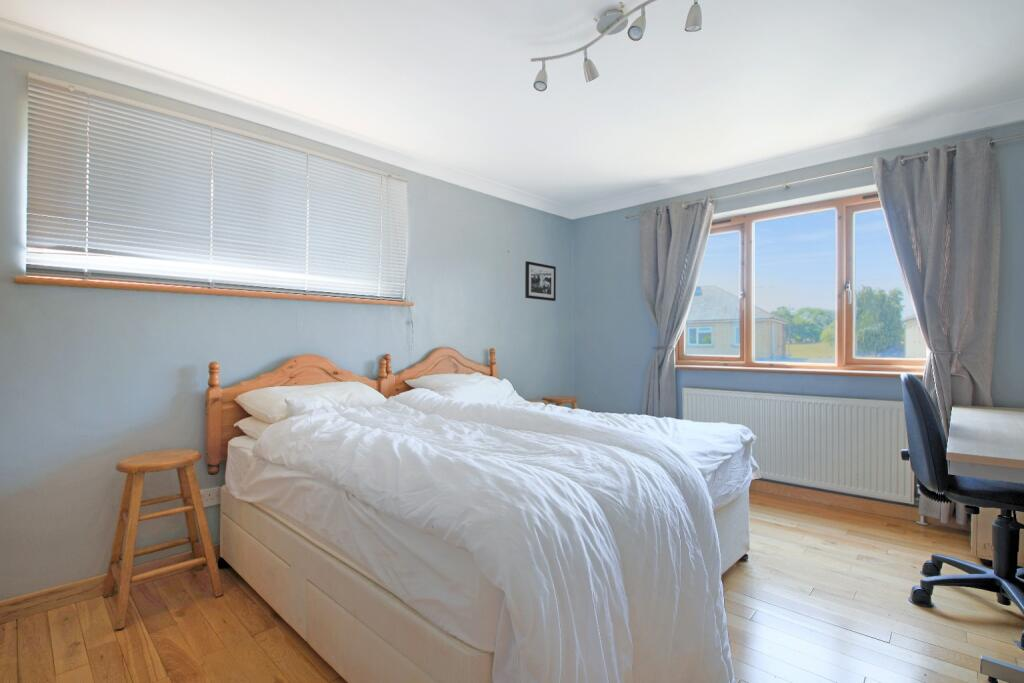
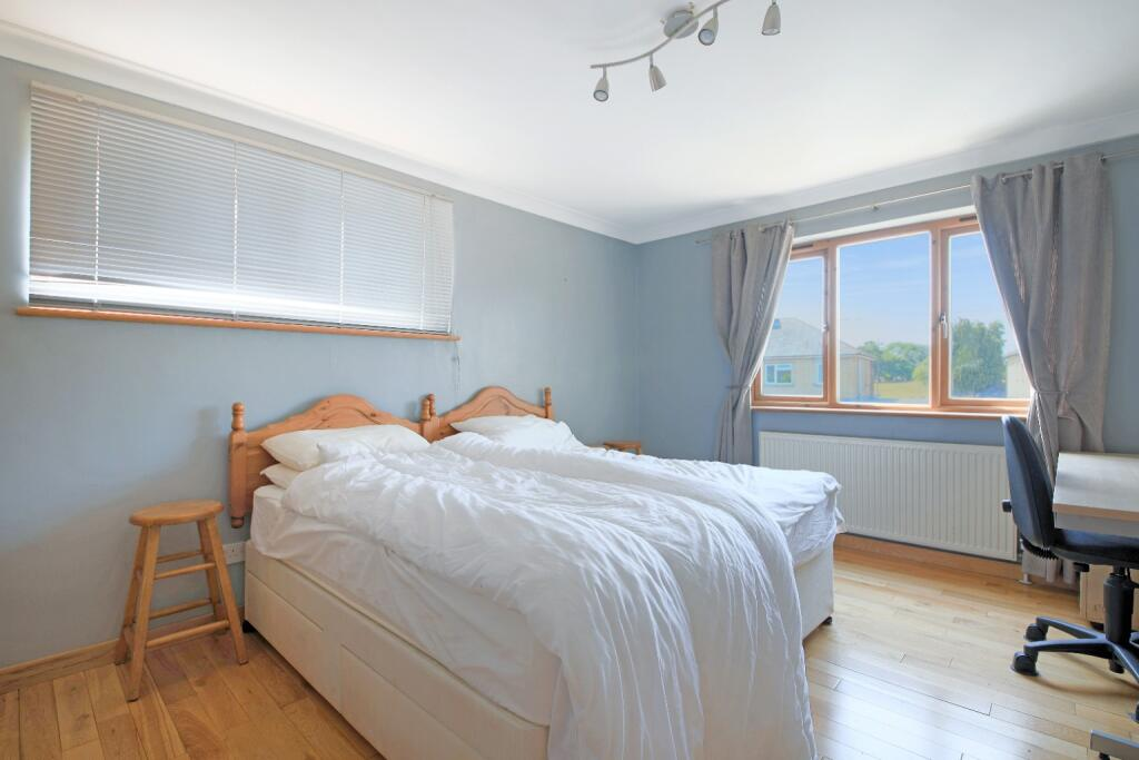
- picture frame [524,260,557,302]
